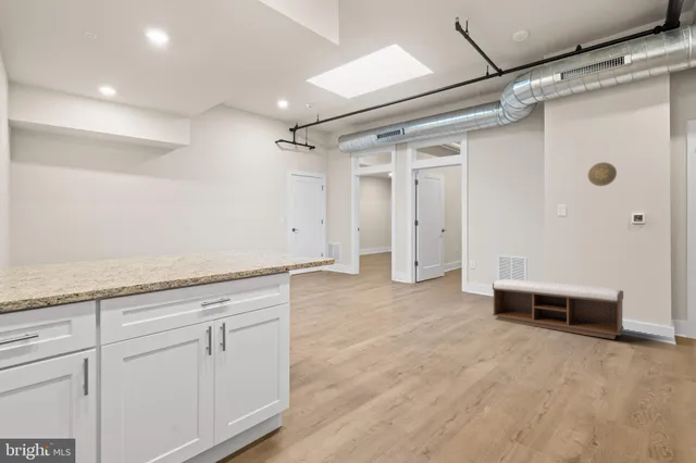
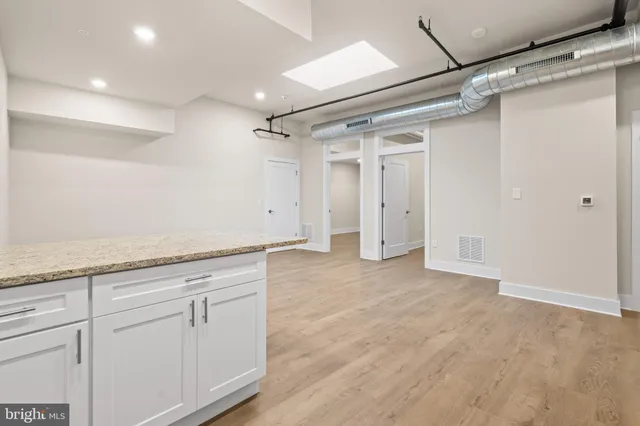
- bench [492,278,624,340]
- decorative plate [587,161,618,187]
